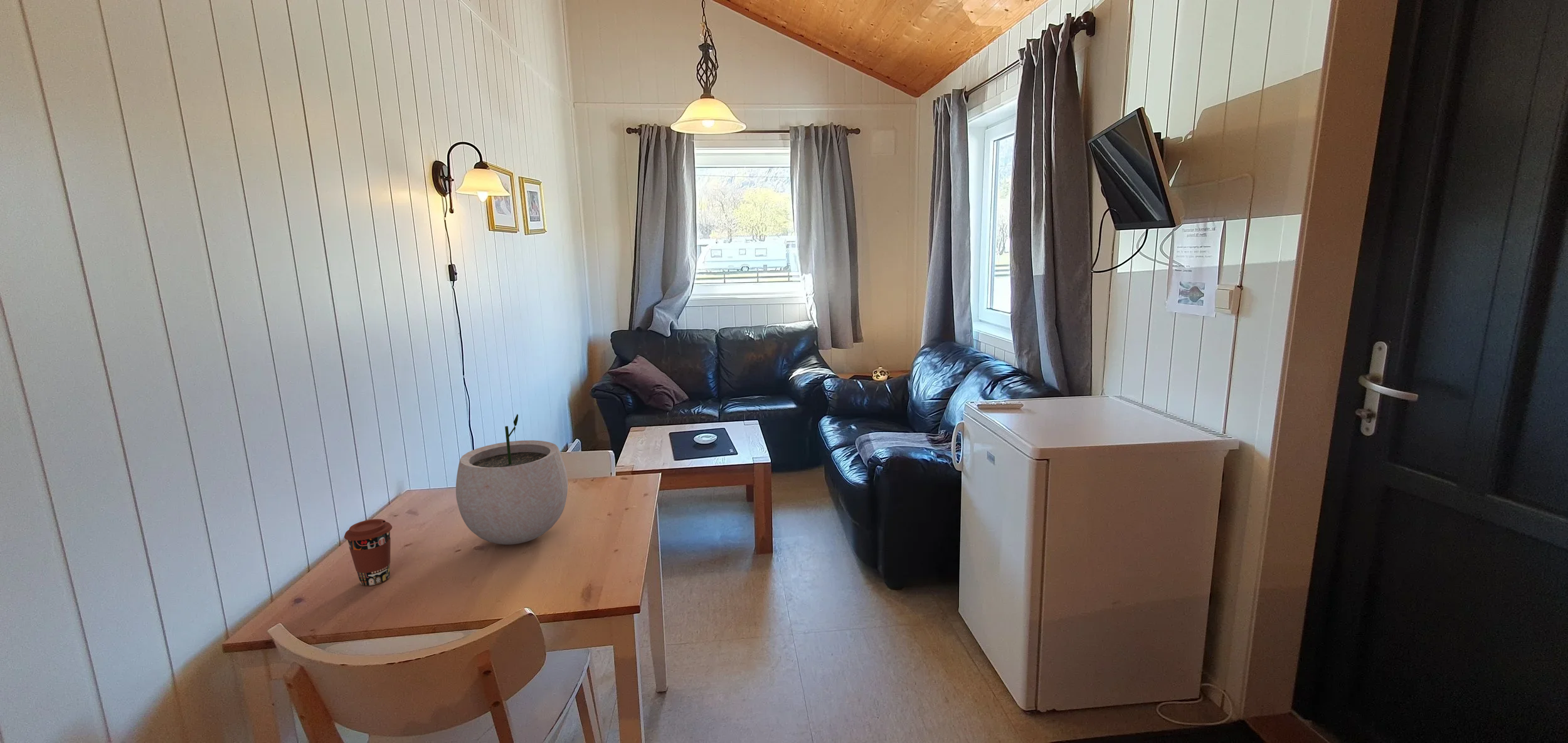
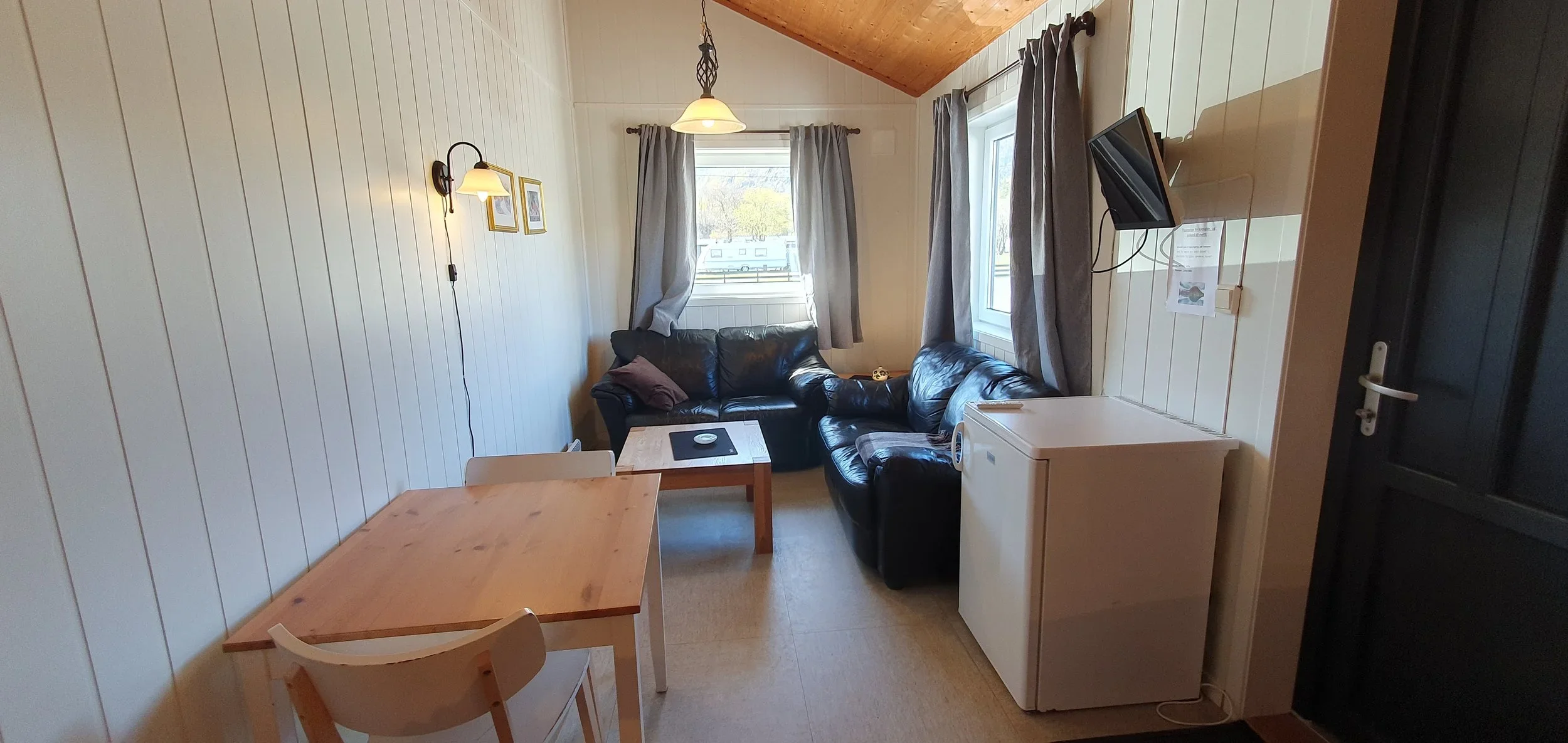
- coffee cup [344,519,393,586]
- plant pot [455,414,568,545]
